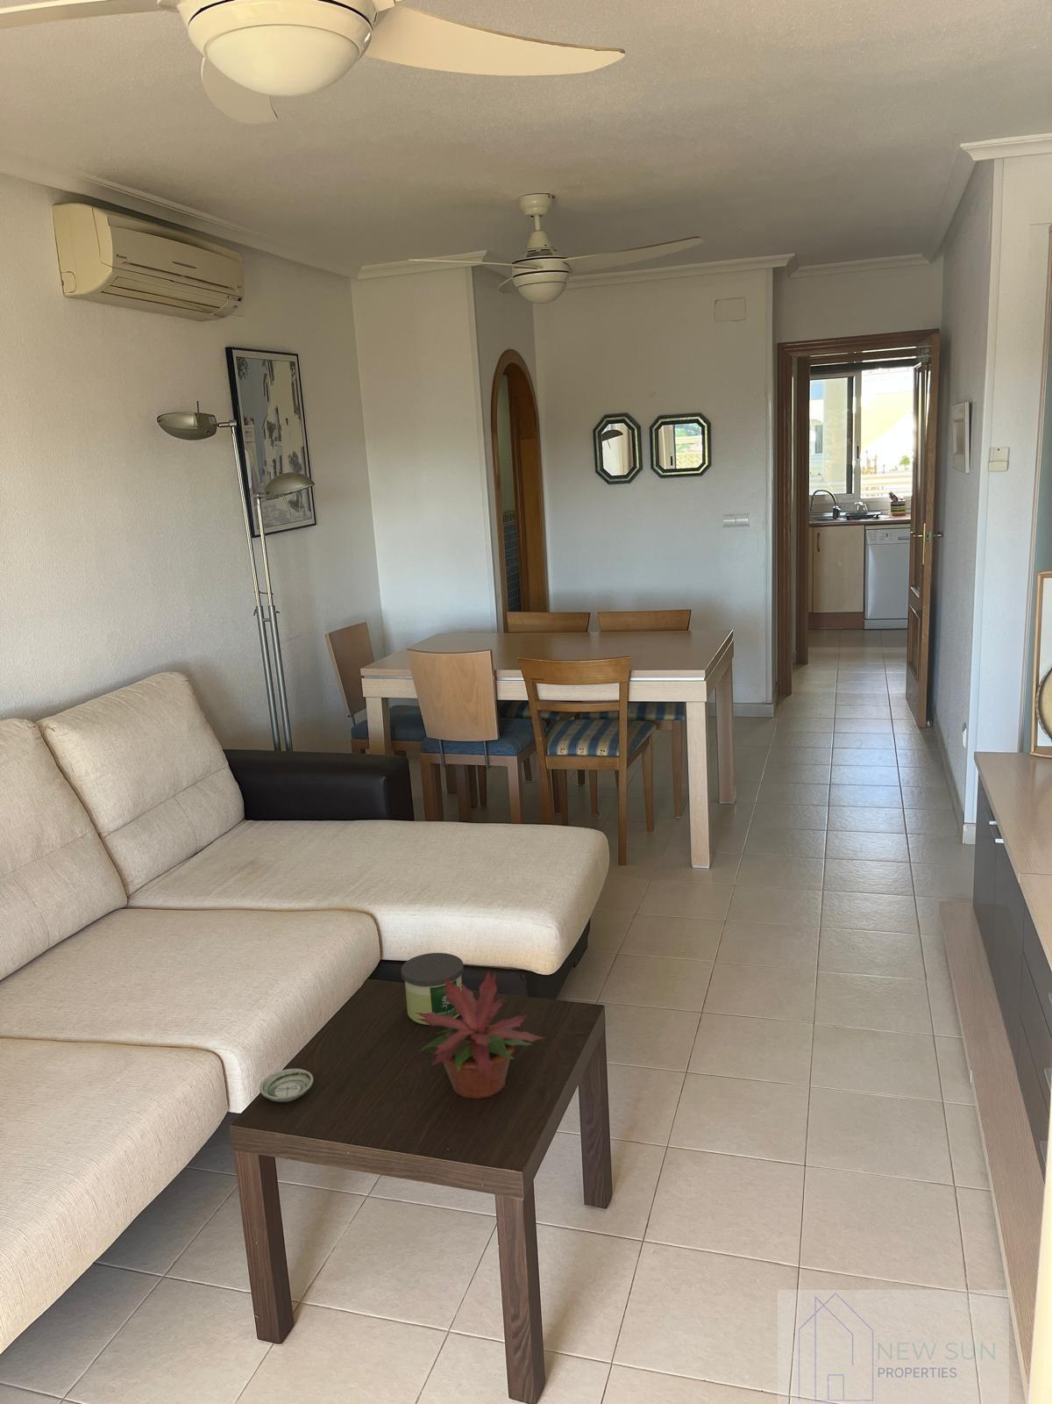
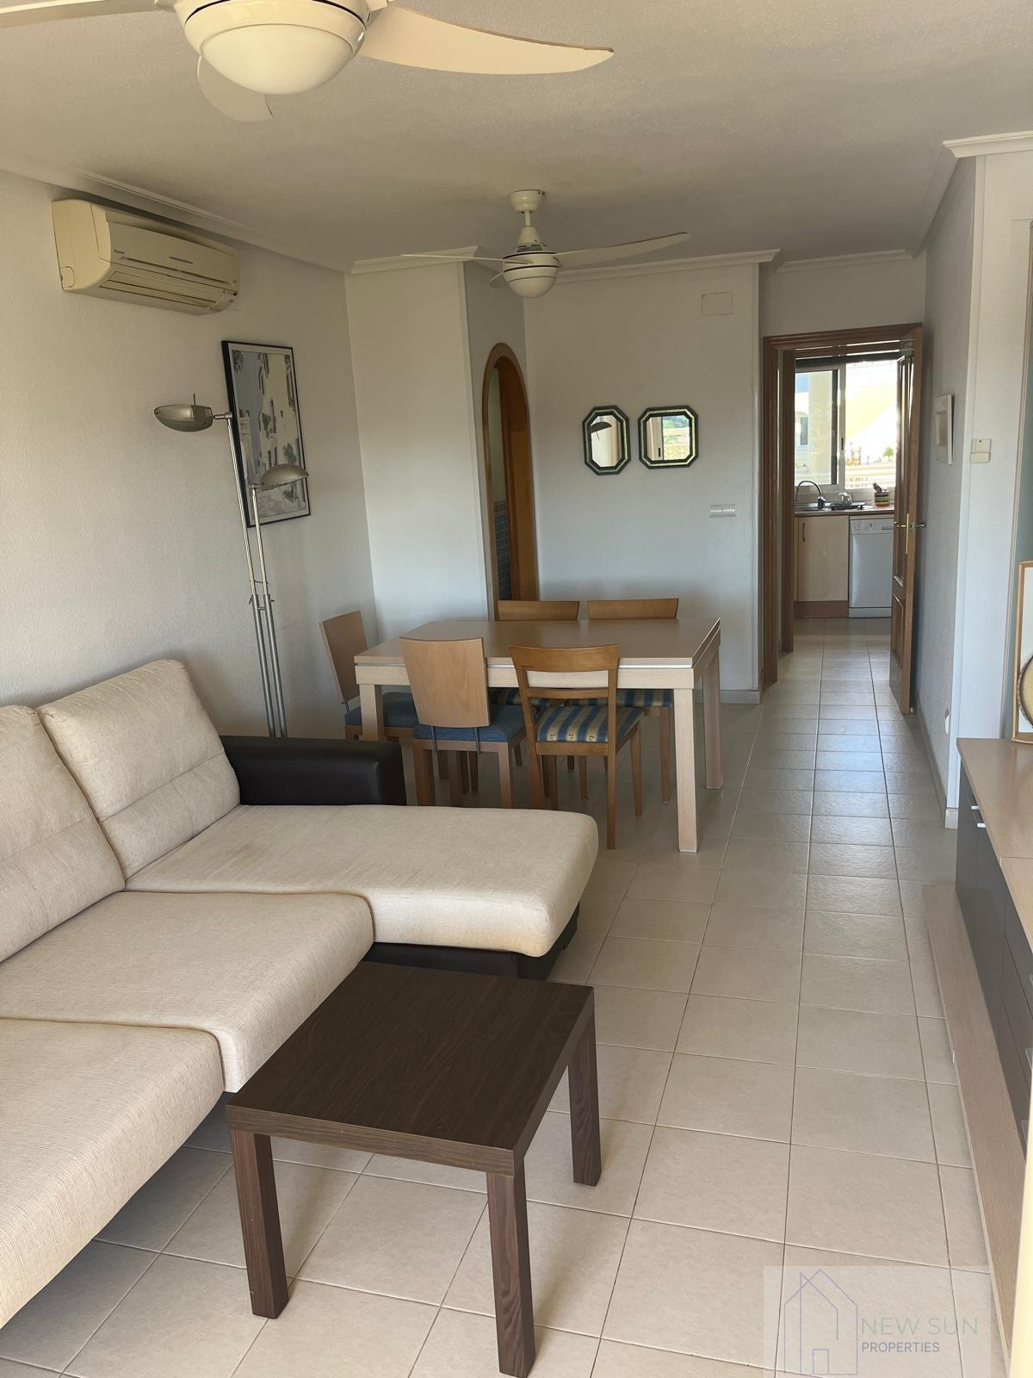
- potted plant [415,968,544,1100]
- candle [401,952,464,1026]
- saucer [259,1068,314,1103]
